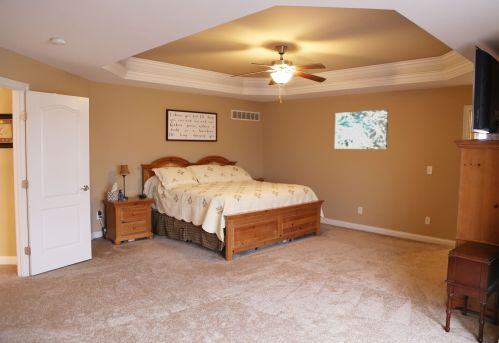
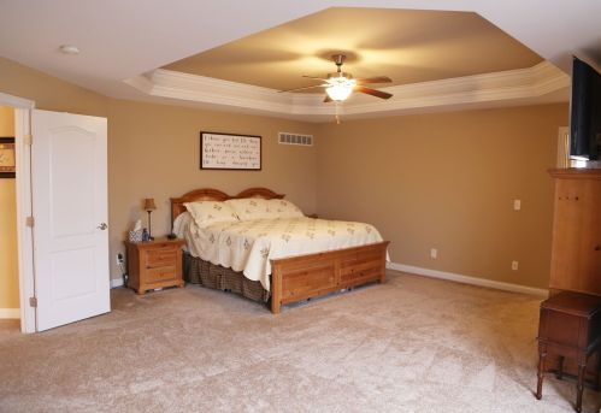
- wall art [334,109,389,150]
